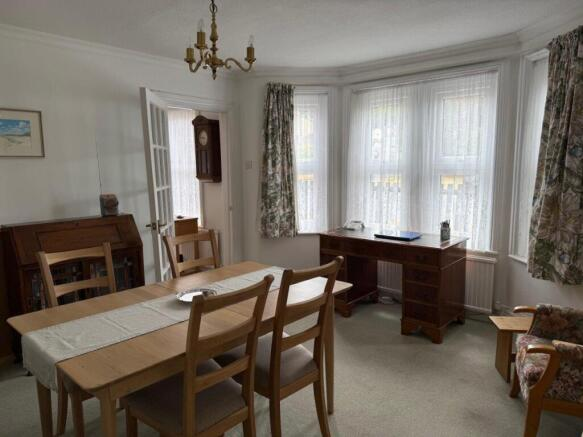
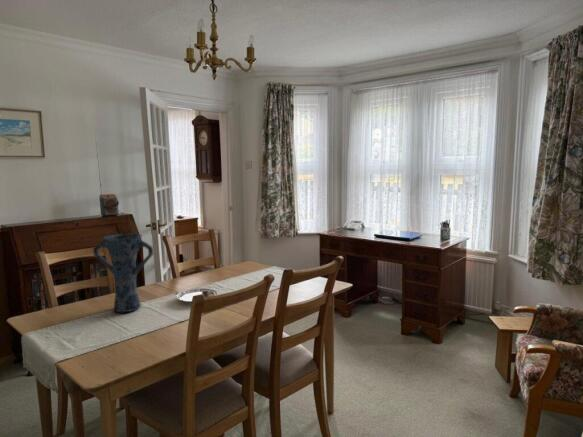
+ vase [92,233,155,313]
